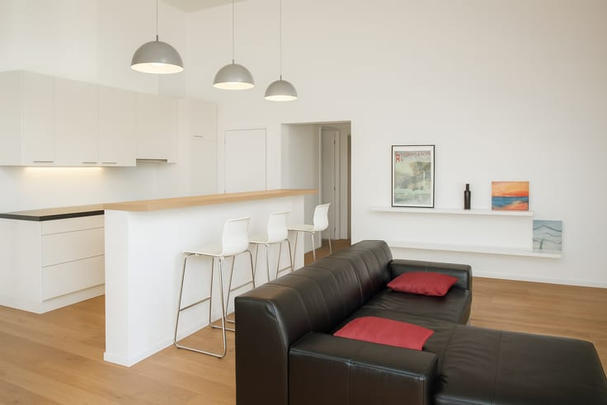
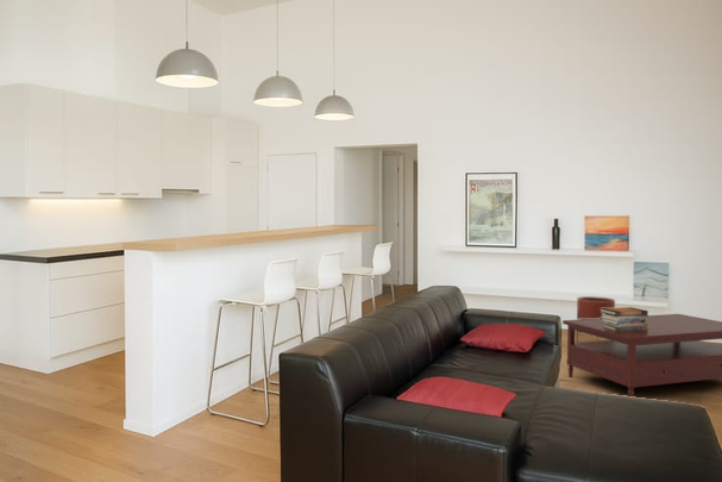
+ planter [576,295,616,343]
+ book stack [601,306,649,331]
+ coffee table [561,313,722,398]
